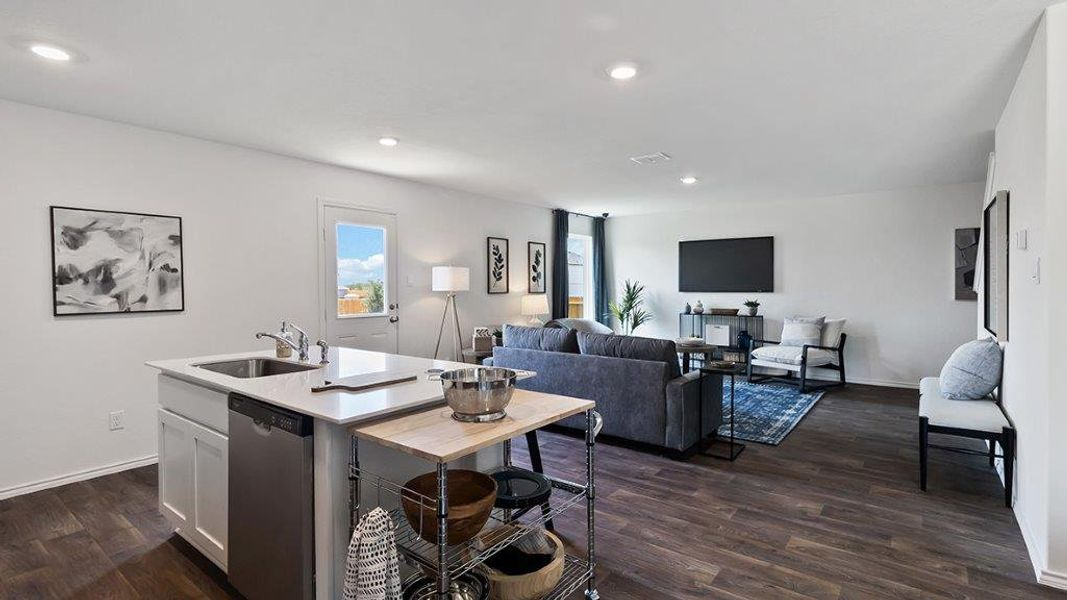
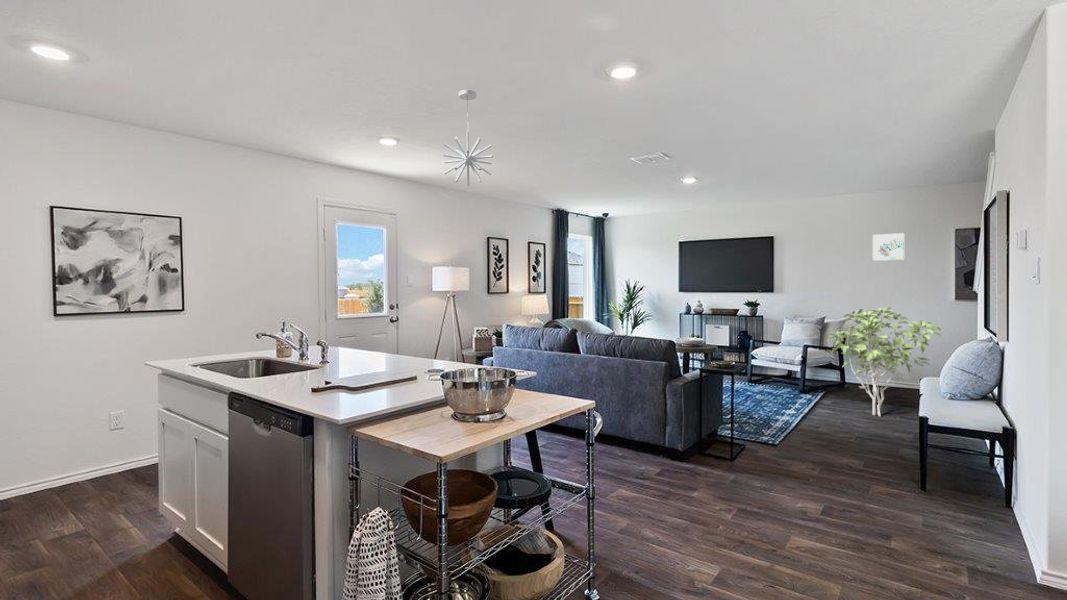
+ wall art [872,232,906,262]
+ shrub [826,307,942,417]
+ pendant light [442,89,494,187]
